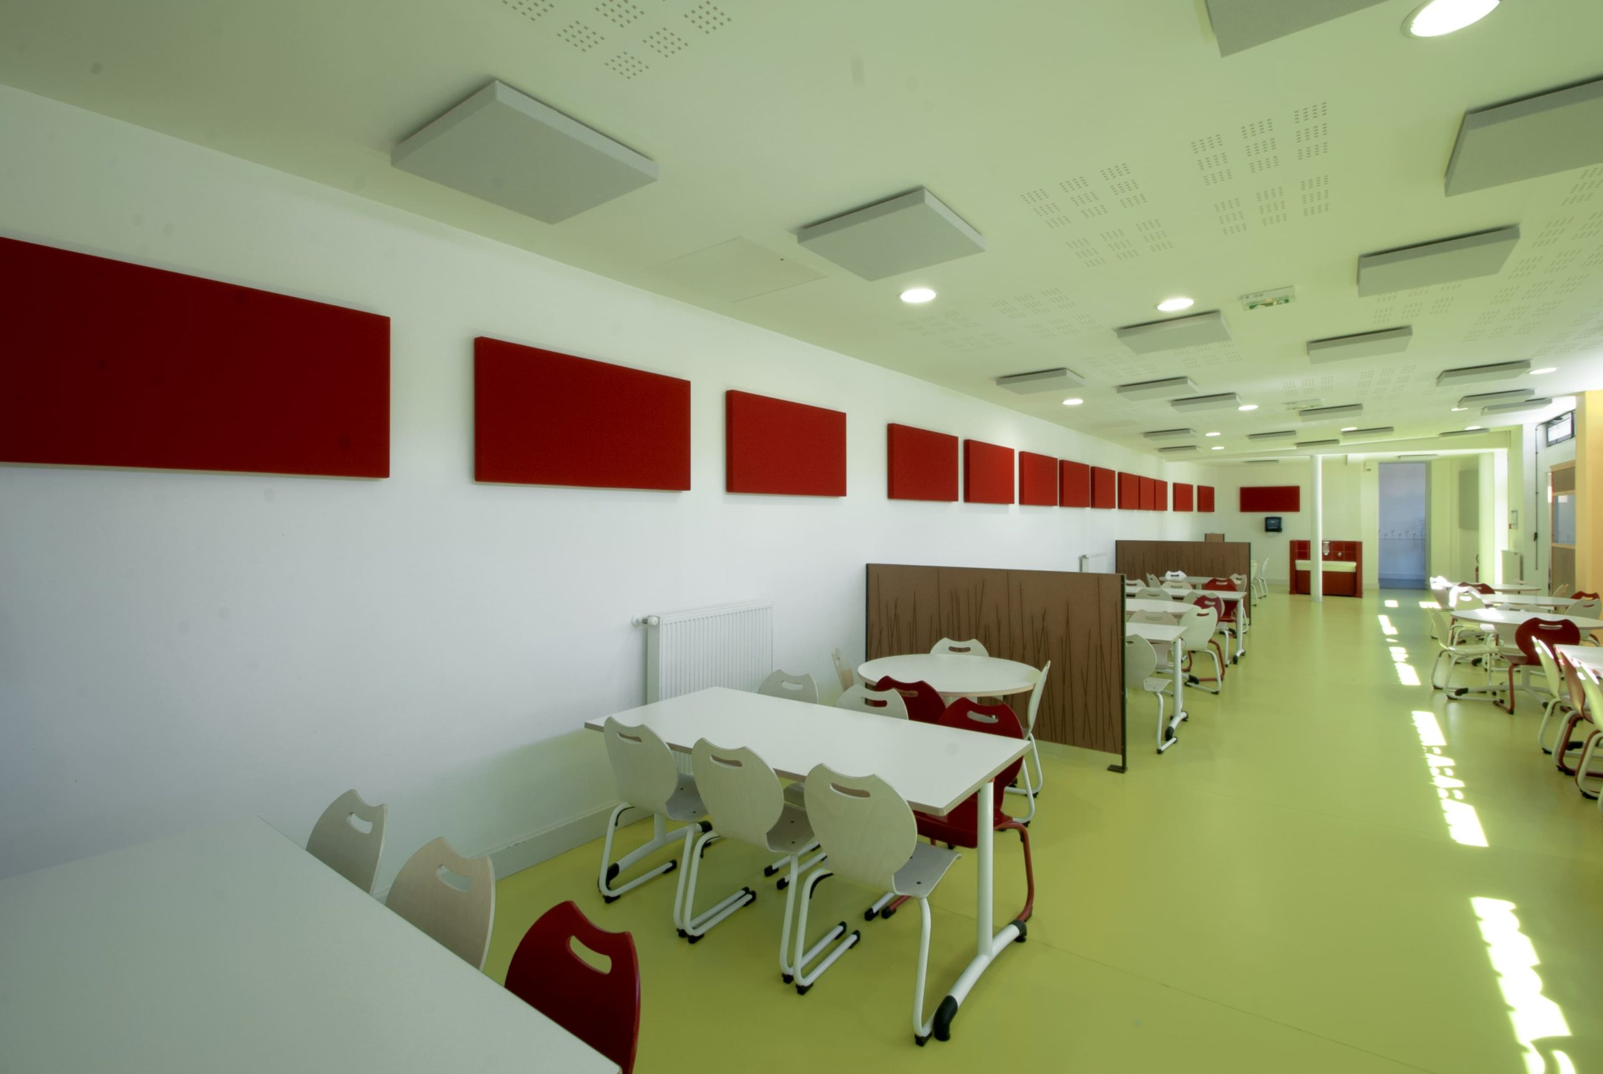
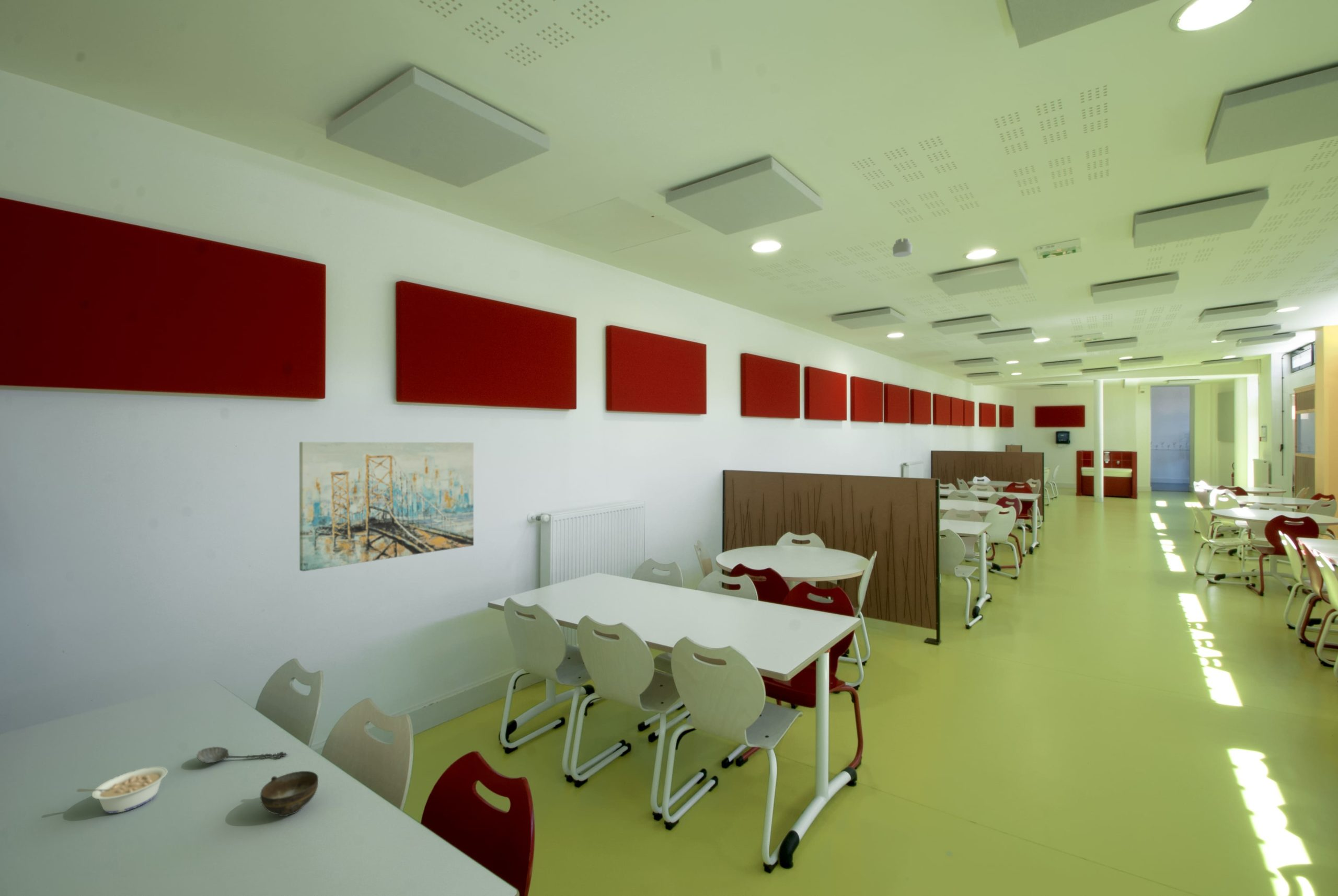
+ smoke detector [892,238,913,258]
+ legume [76,766,168,813]
+ spoon [196,746,288,764]
+ wall art [299,441,474,572]
+ cup [260,771,319,817]
